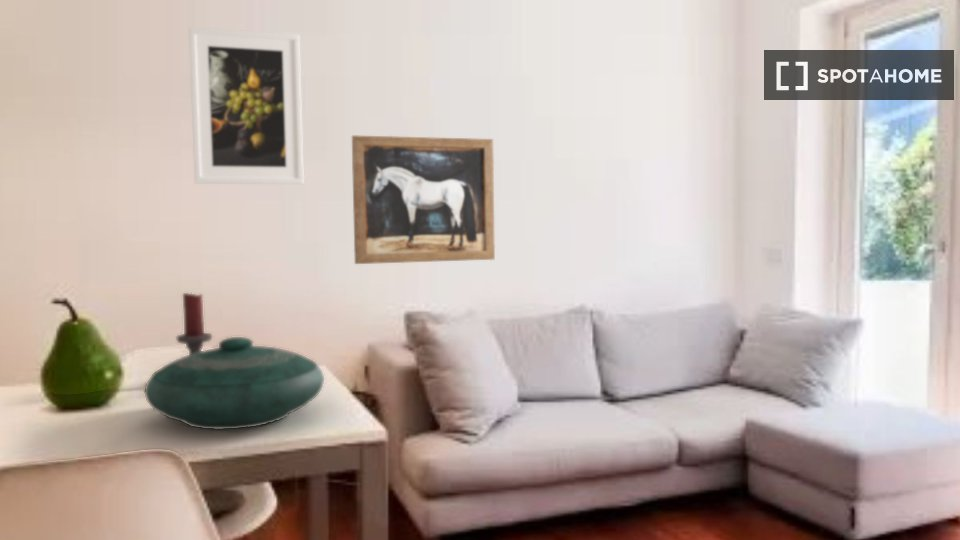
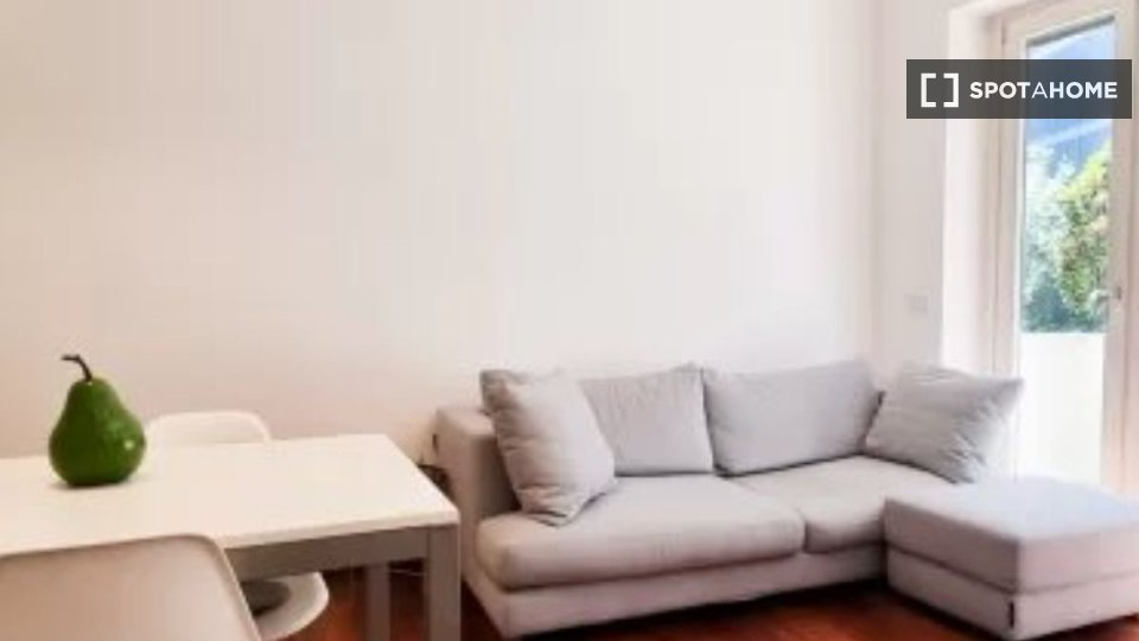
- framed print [188,26,305,185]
- wall art [351,134,496,265]
- decorative bowl [143,336,325,430]
- candle holder [176,291,213,355]
